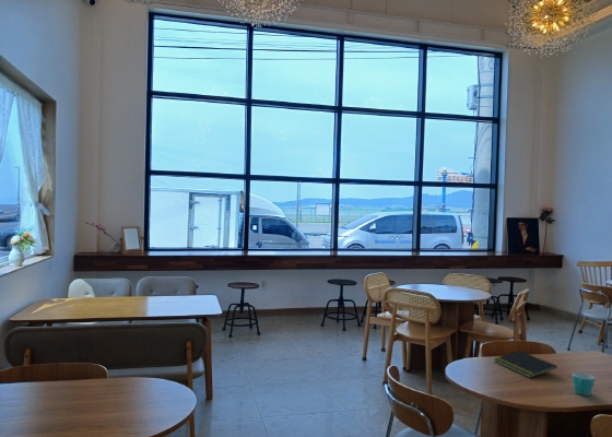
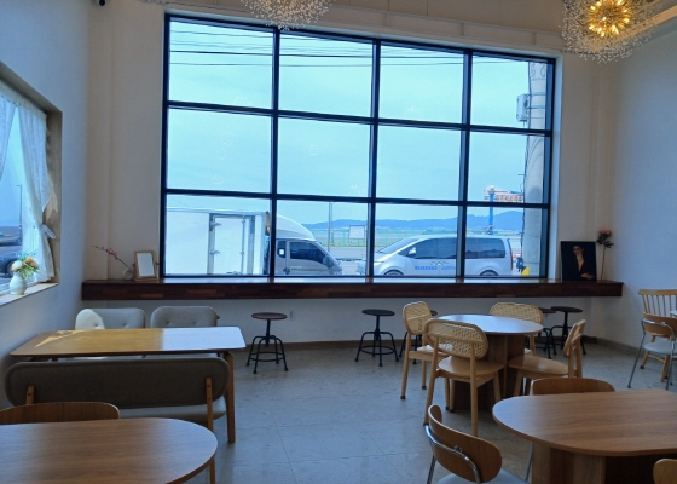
- notepad [493,350,558,379]
- mug [572,371,597,398]
